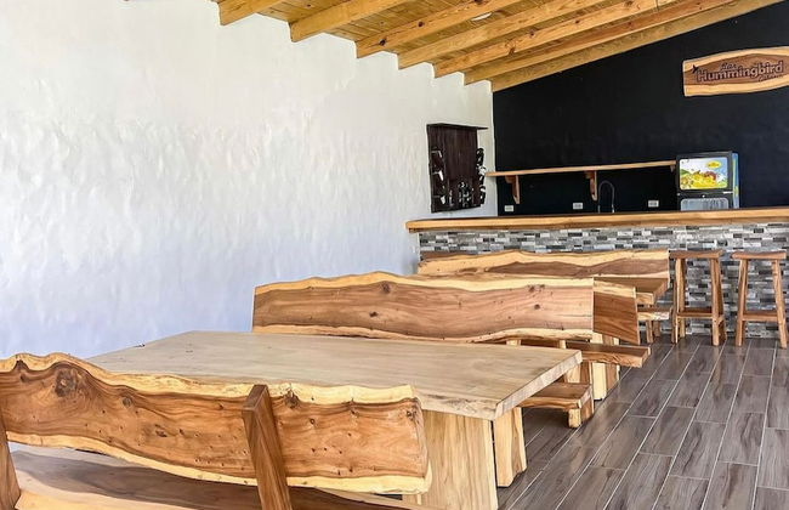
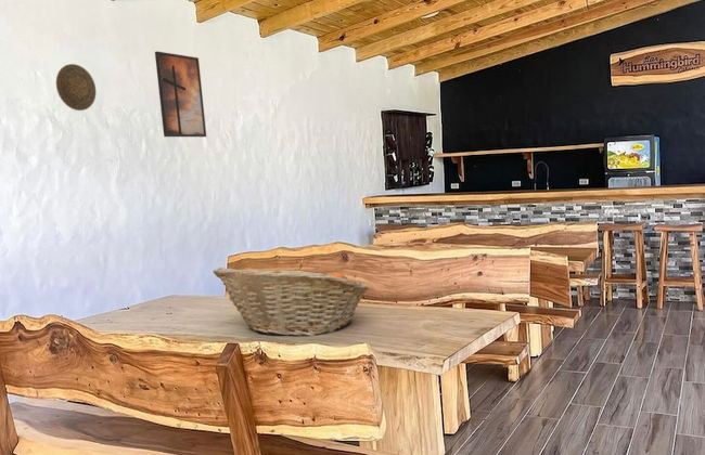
+ fruit basket [213,263,370,337]
+ decorative plate [55,63,98,112]
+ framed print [154,50,207,138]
